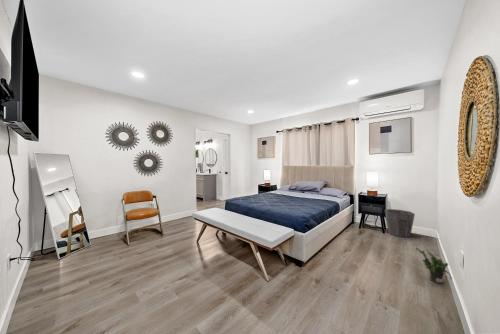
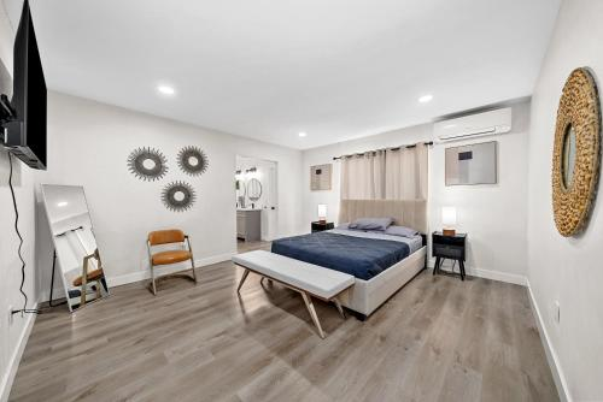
- potted plant [415,247,453,285]
- waste bin [384,208,416,238]
